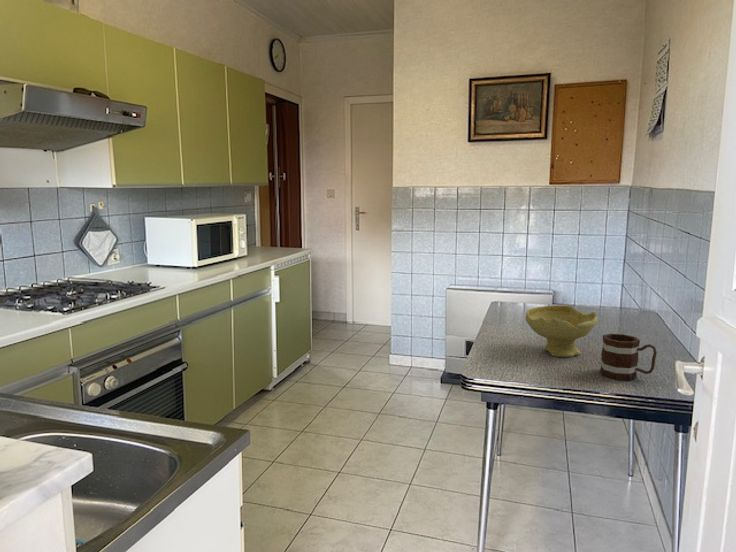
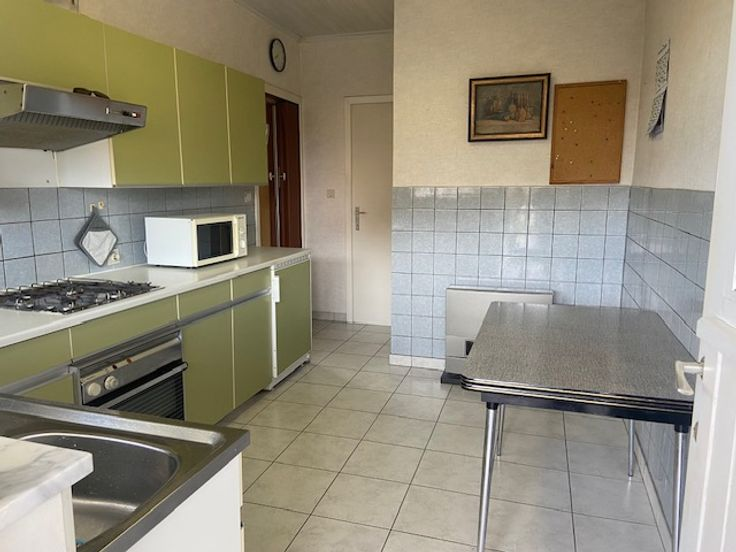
- bowl [525,304,598,358]
- mug [599,333,658,381]
